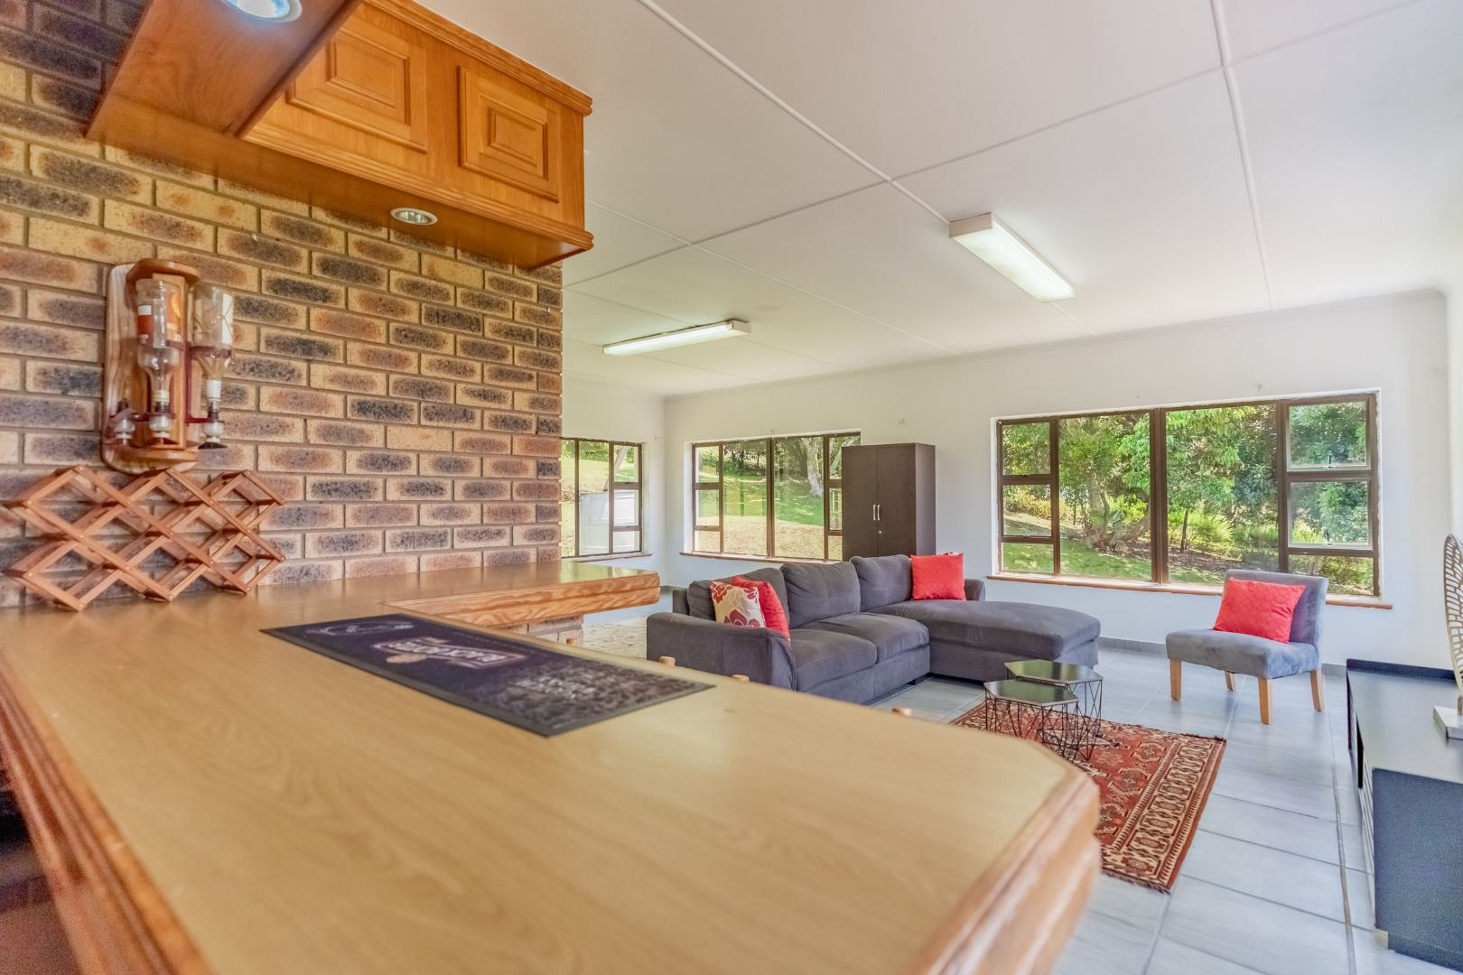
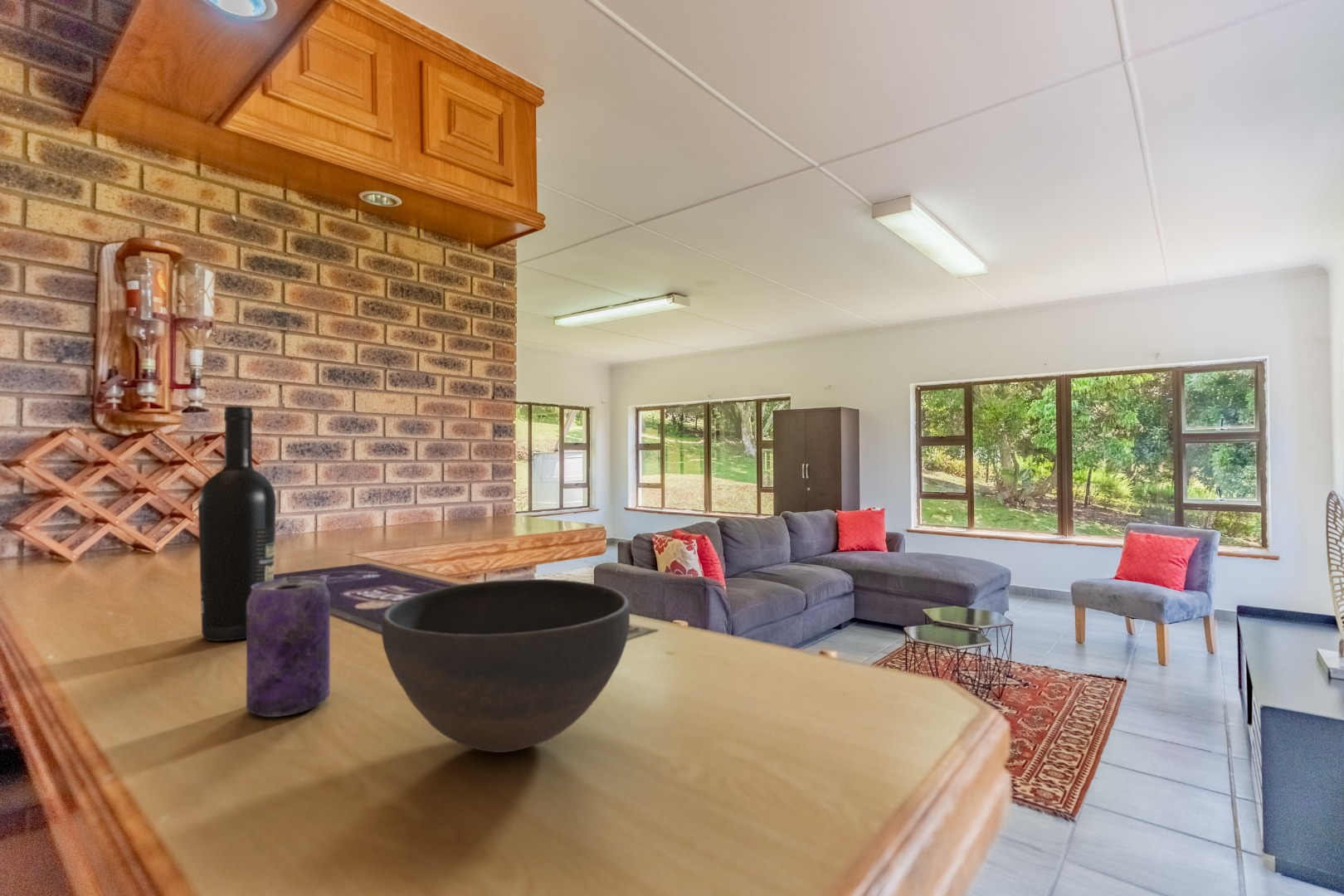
+ wine bottle [197,406,277,642]
+ bowl [381,578,631,753]
+ beverage can [246,576,331,718]
